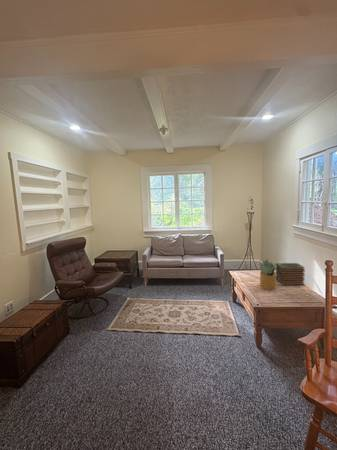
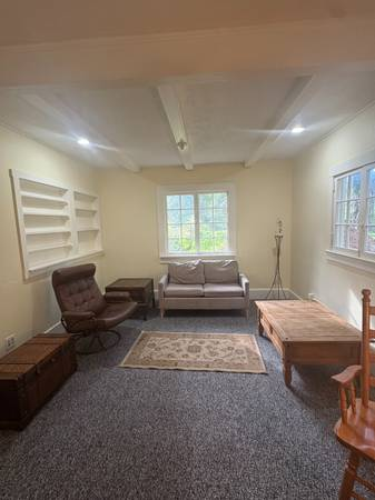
- potted plant [258,259,277,291]
- book stack [275,262,306,286]
